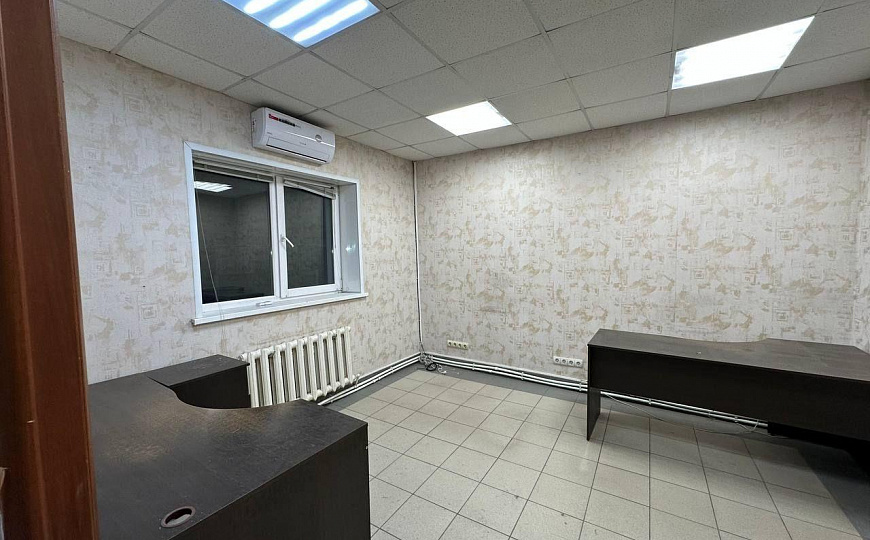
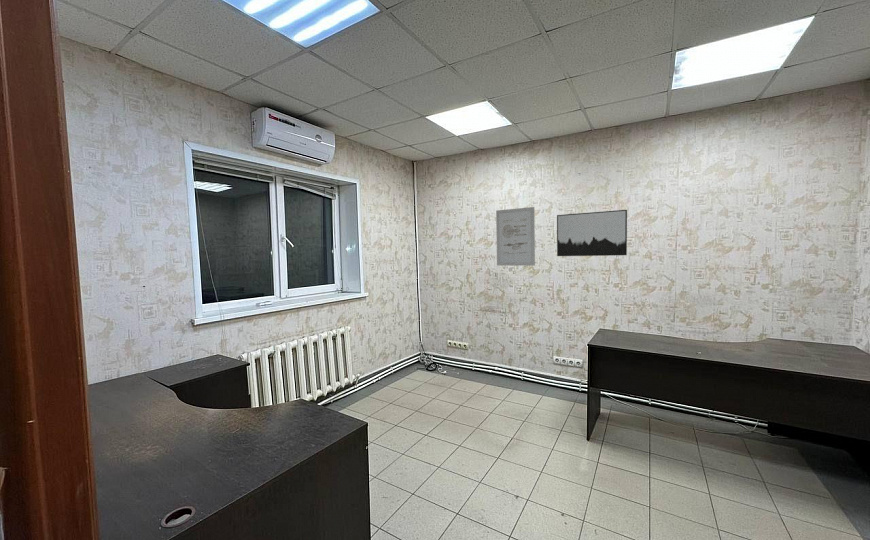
+ wall art [495,206,536,267]
+ wall art [556,209,628,257]
